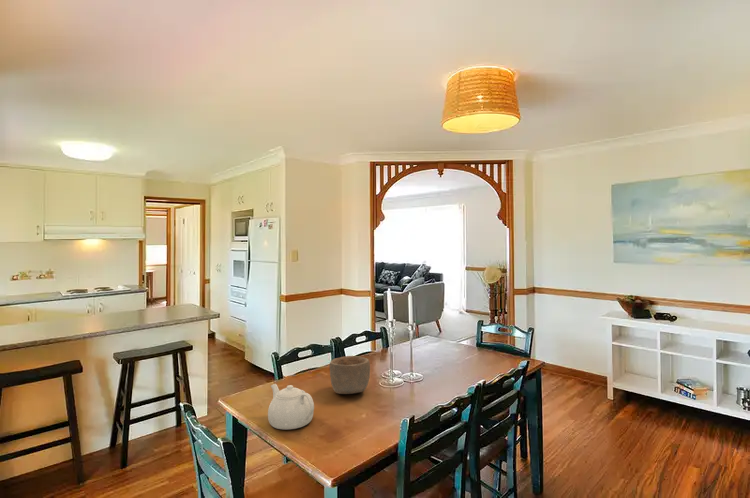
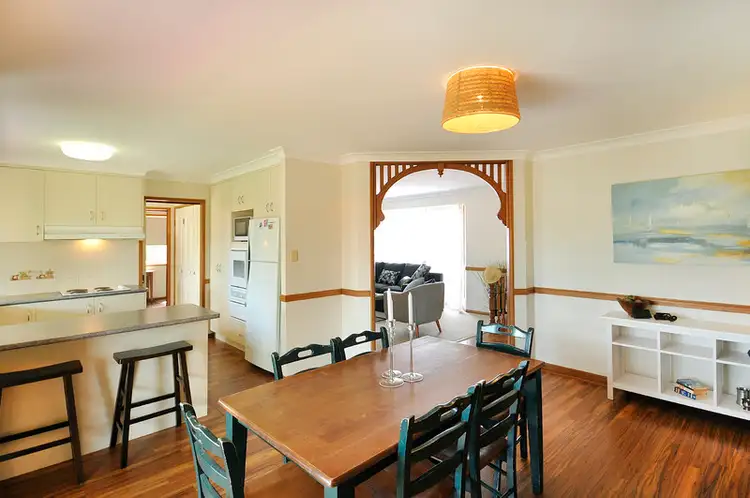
- bowl [328,355,371,395]
- teapot [267,383,315,430]
